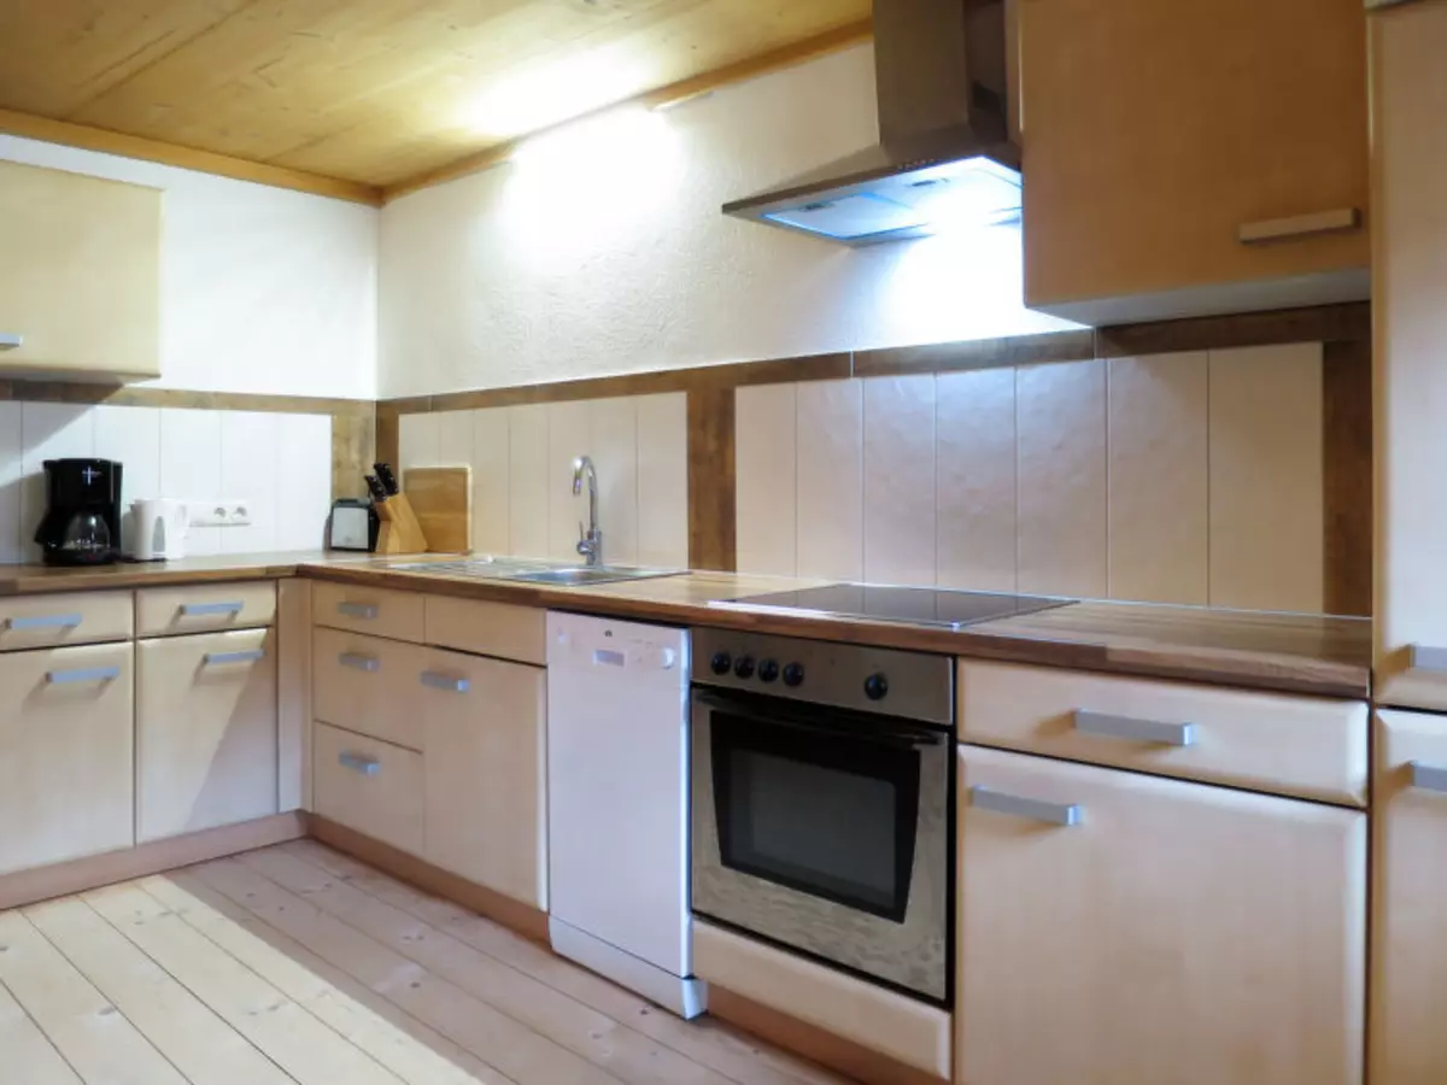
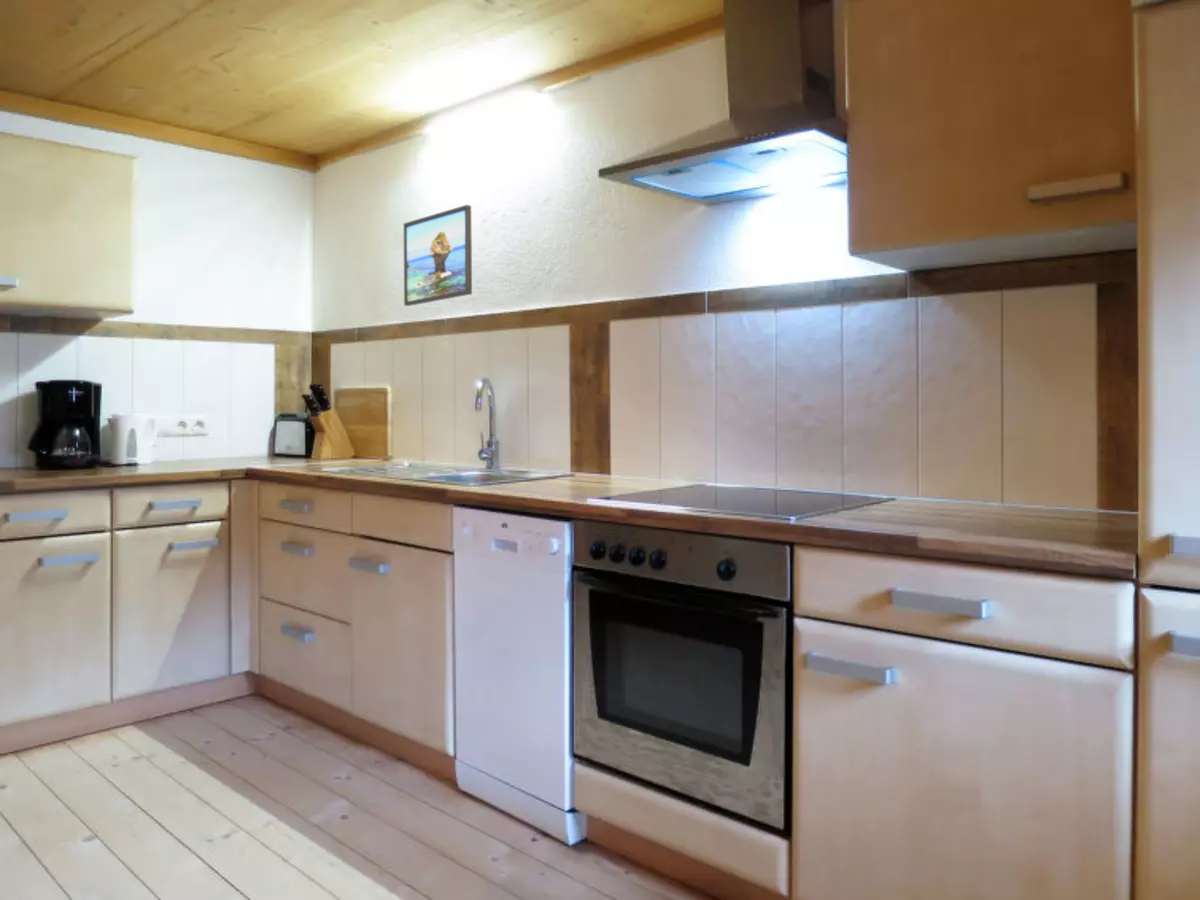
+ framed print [403,204,473,307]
